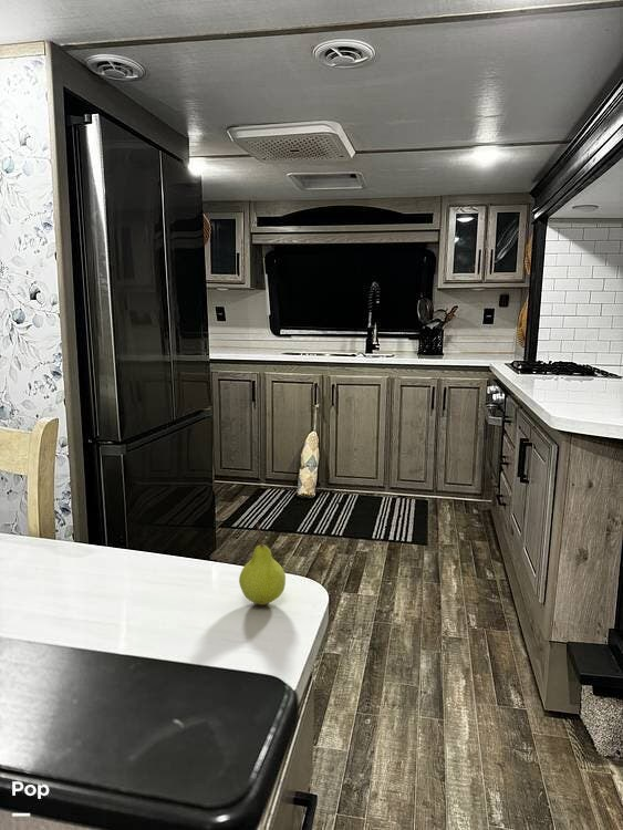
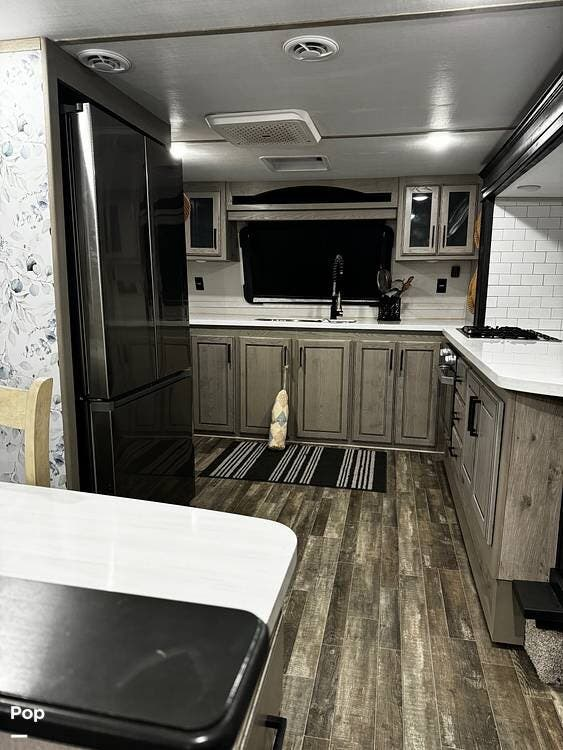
- fruit [238,522,287,606]
